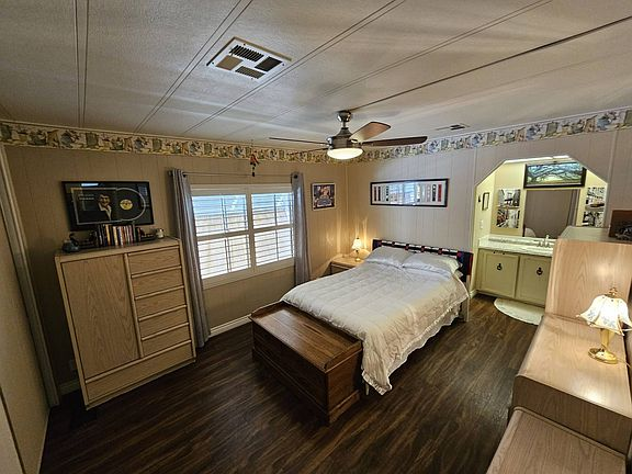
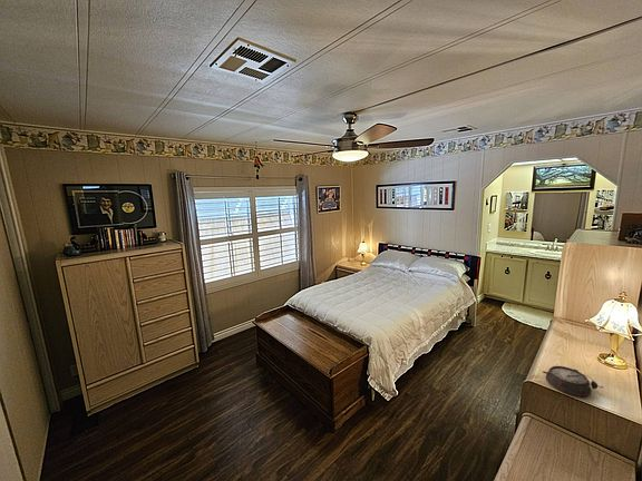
+ alarm clock [542,365,604,397]
